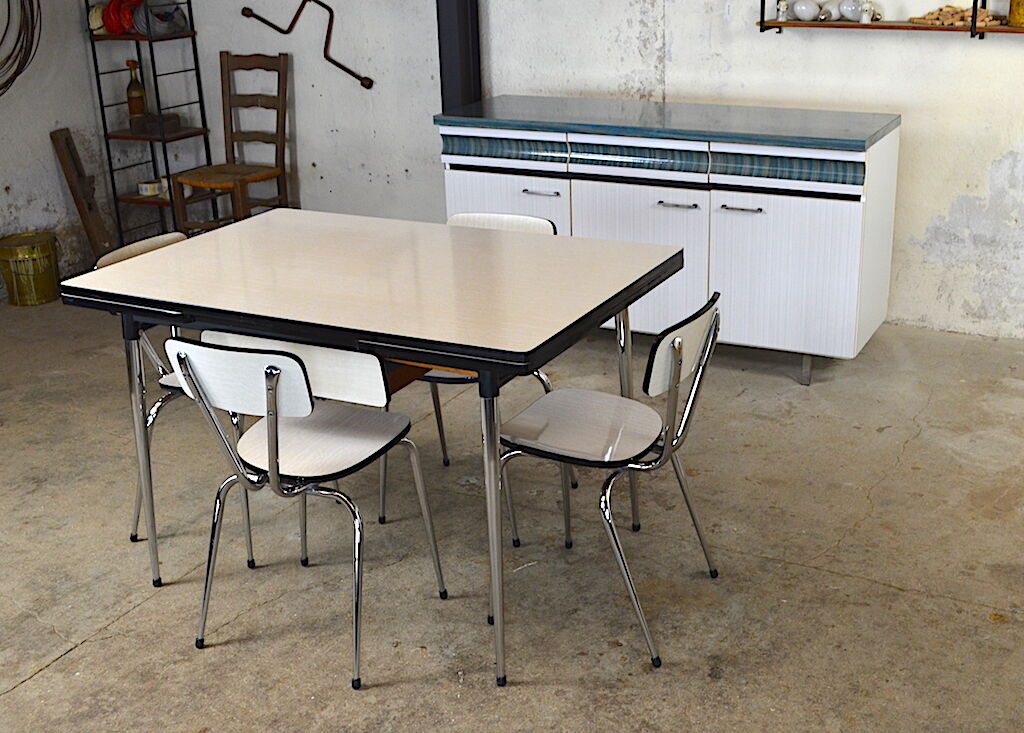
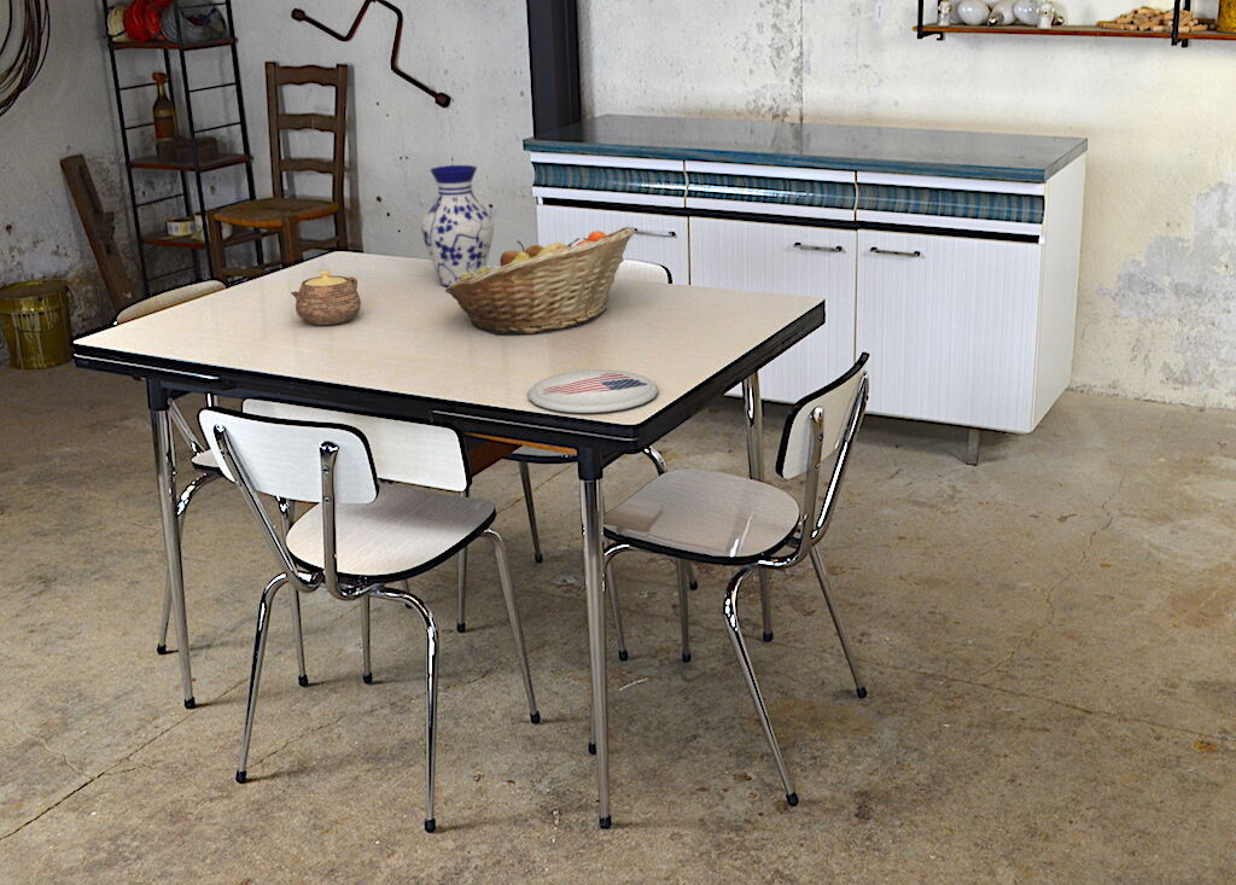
+ teapot [290,269,362,326]
+ fruit basket [444,226,636,336]
+ plate [527,368,659,414]
+ vase [420,164,495,287]
